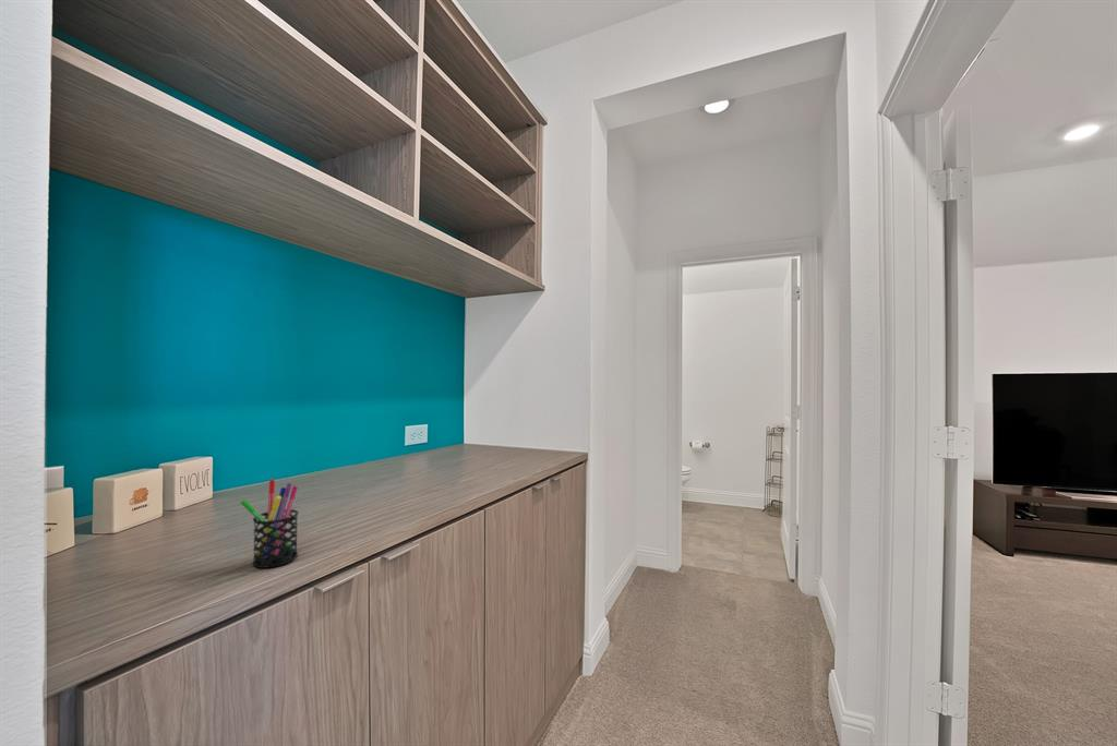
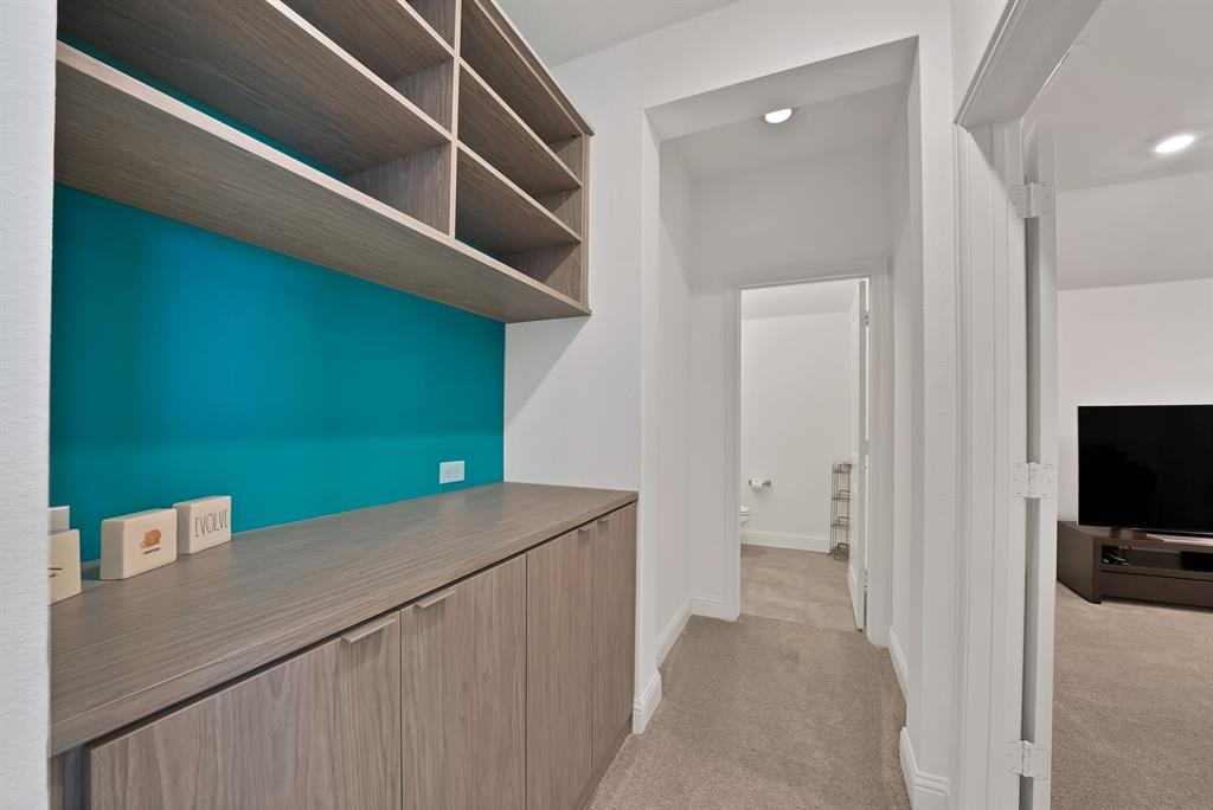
- pen holder [240,479,299,569]
